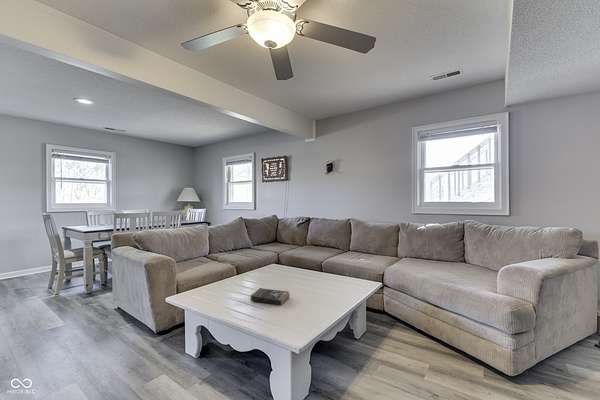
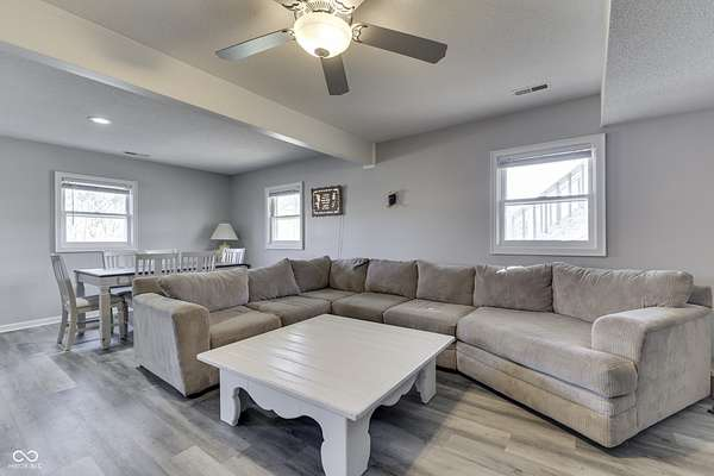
- book [250,287,291,306]
